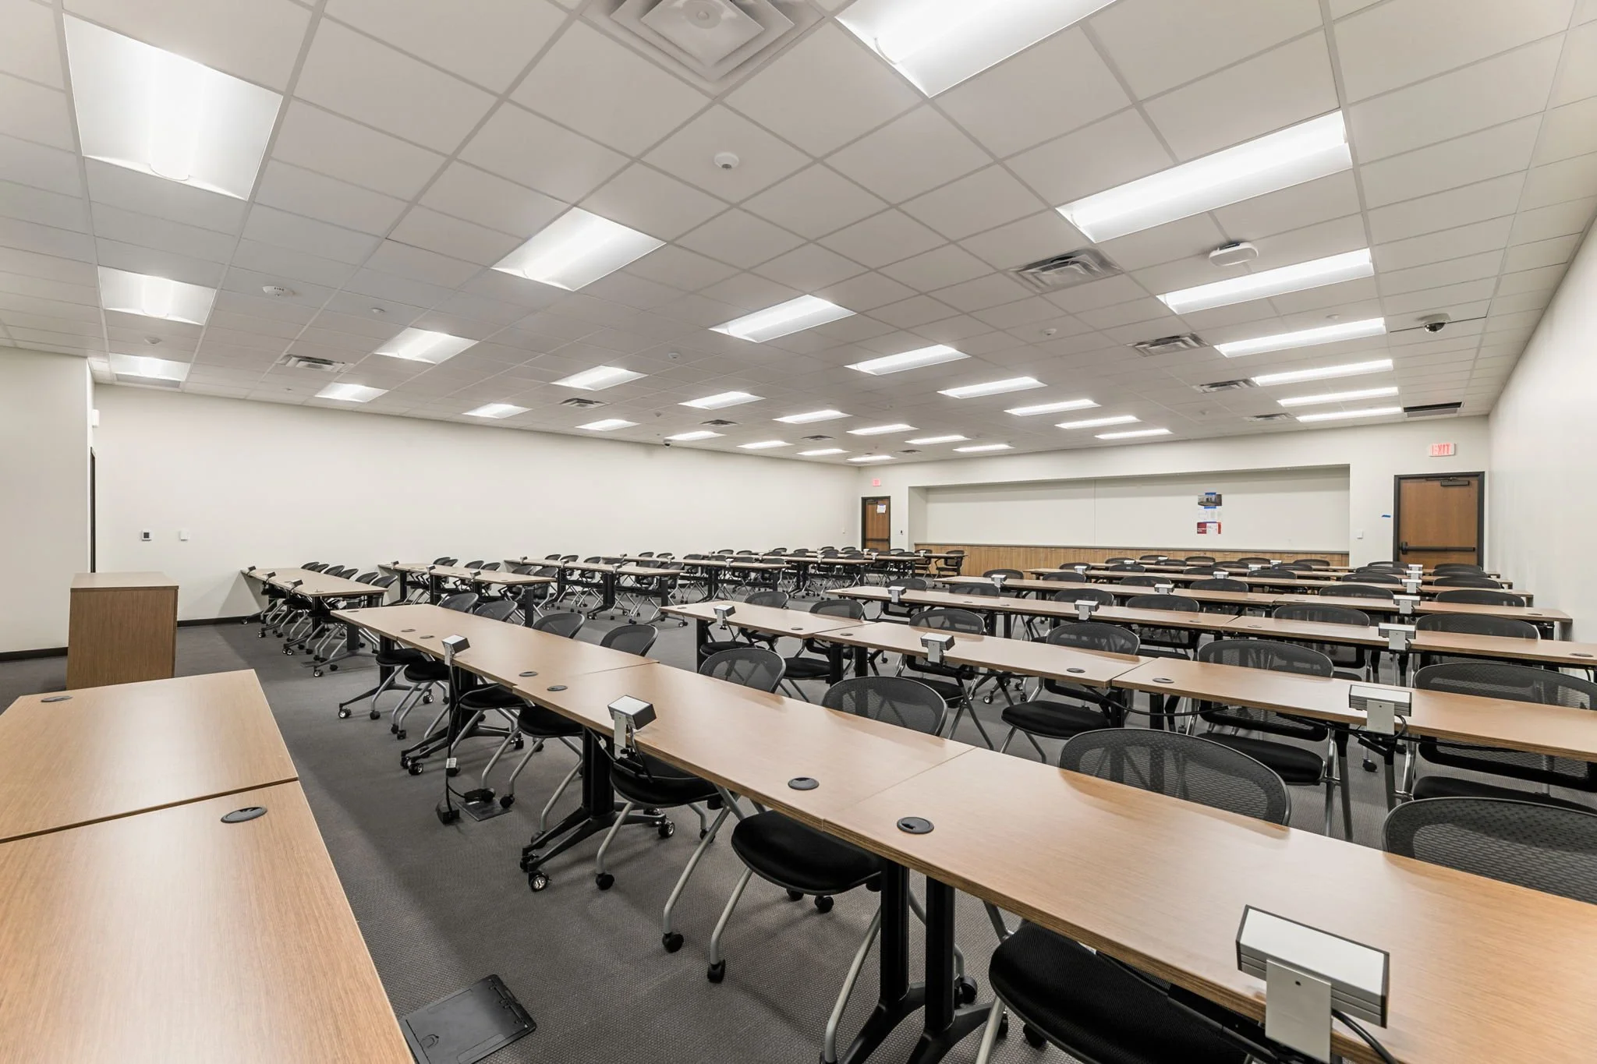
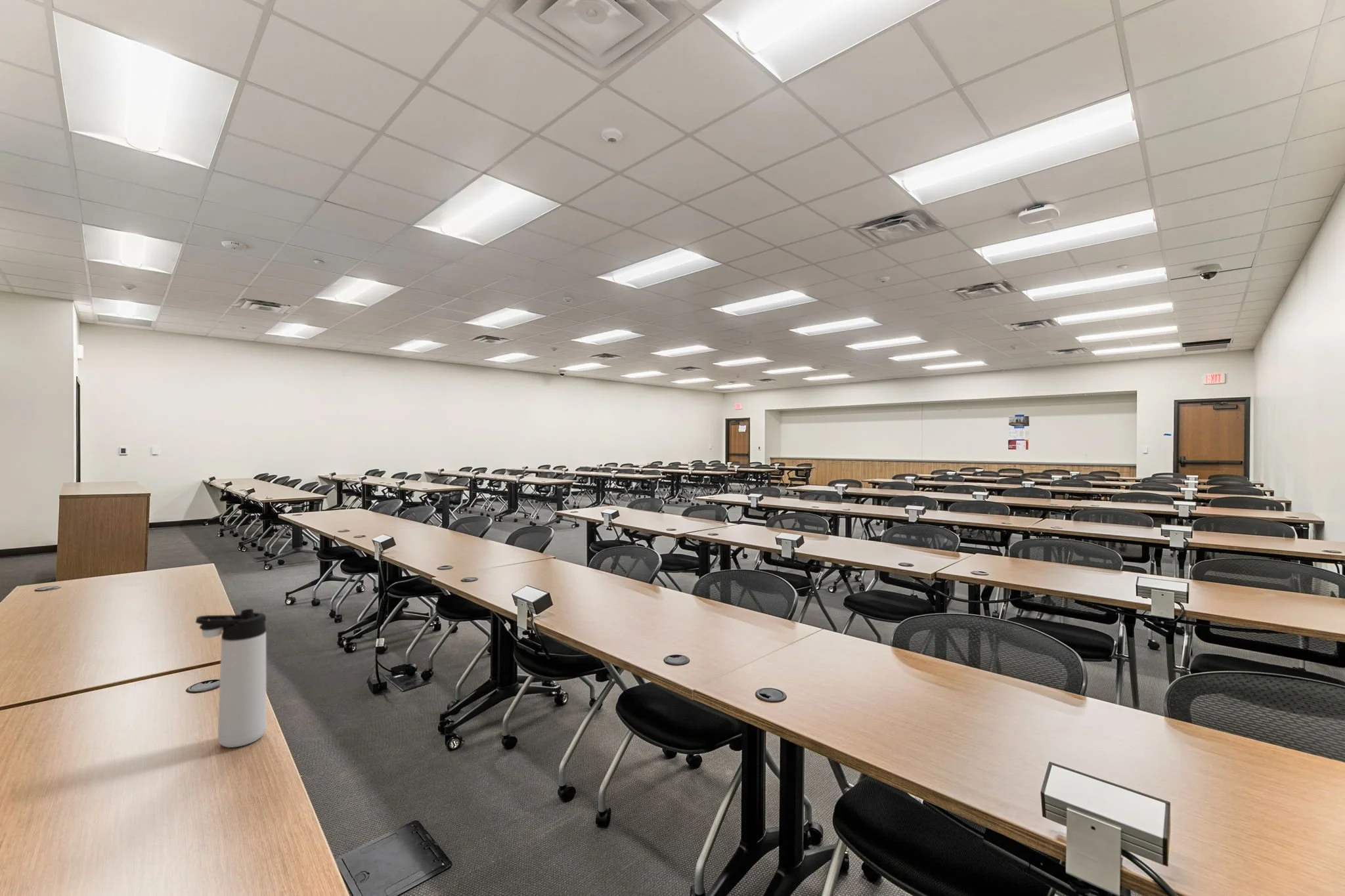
+ thermos bottle [195,608,267,748]
